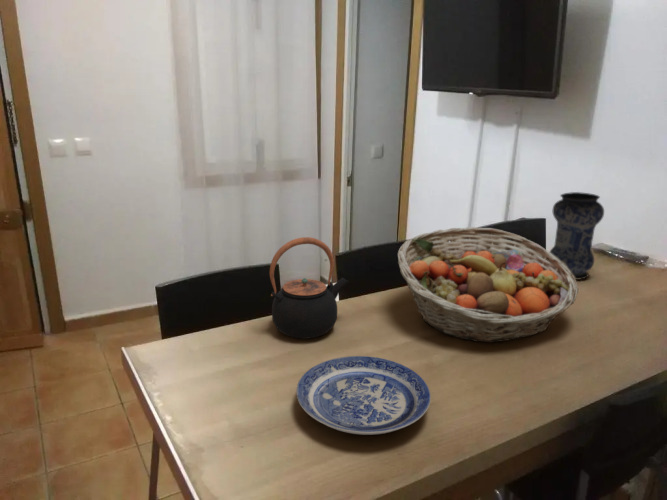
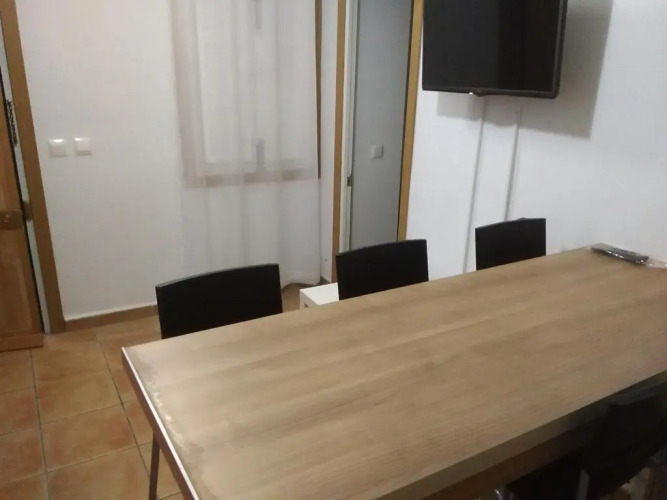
- plate [296,355,432,436]
- teapot [269,236,350,340]
- fruit basket [397,226,579,343]
- vase [549,191,605,280]
